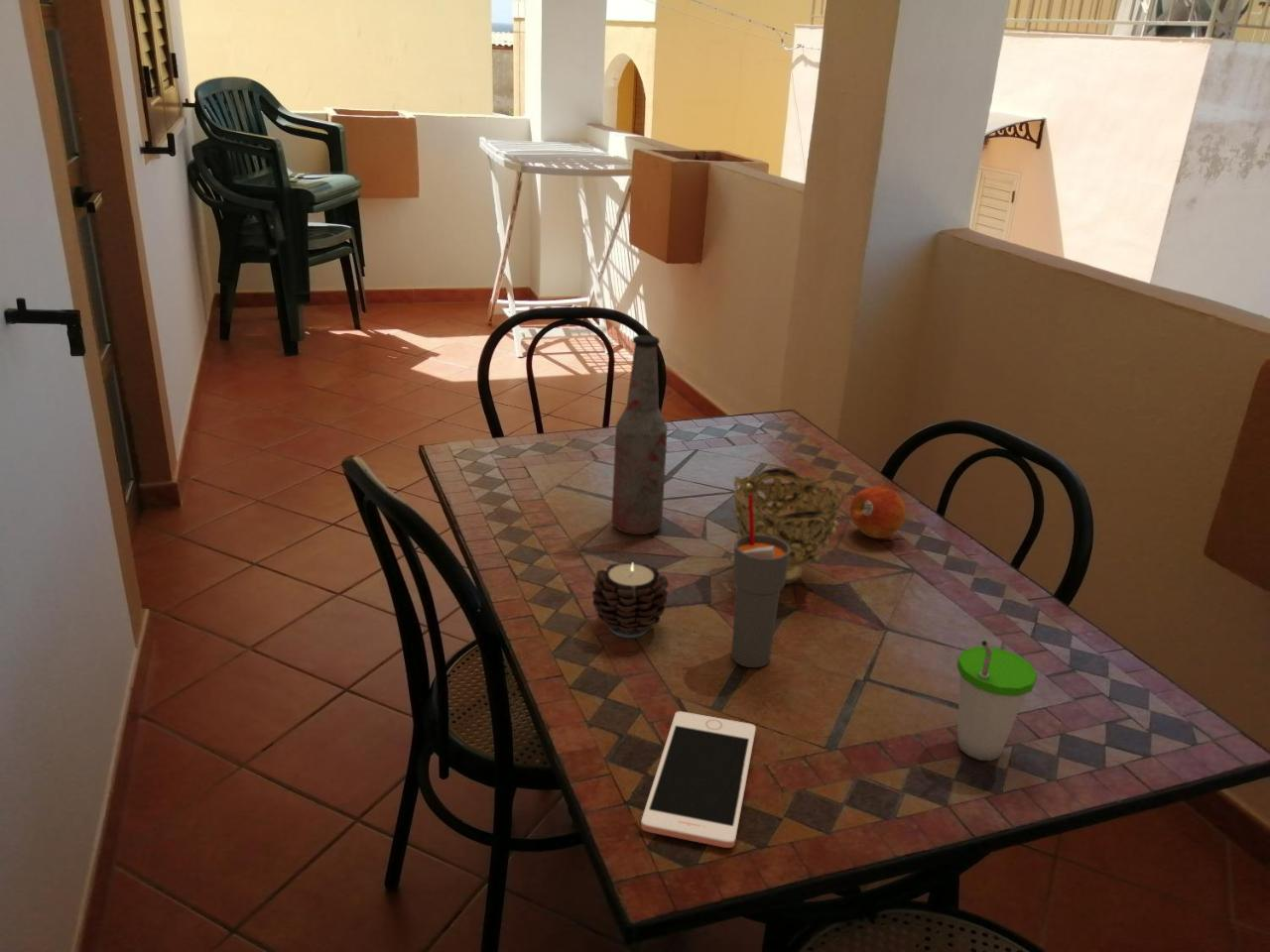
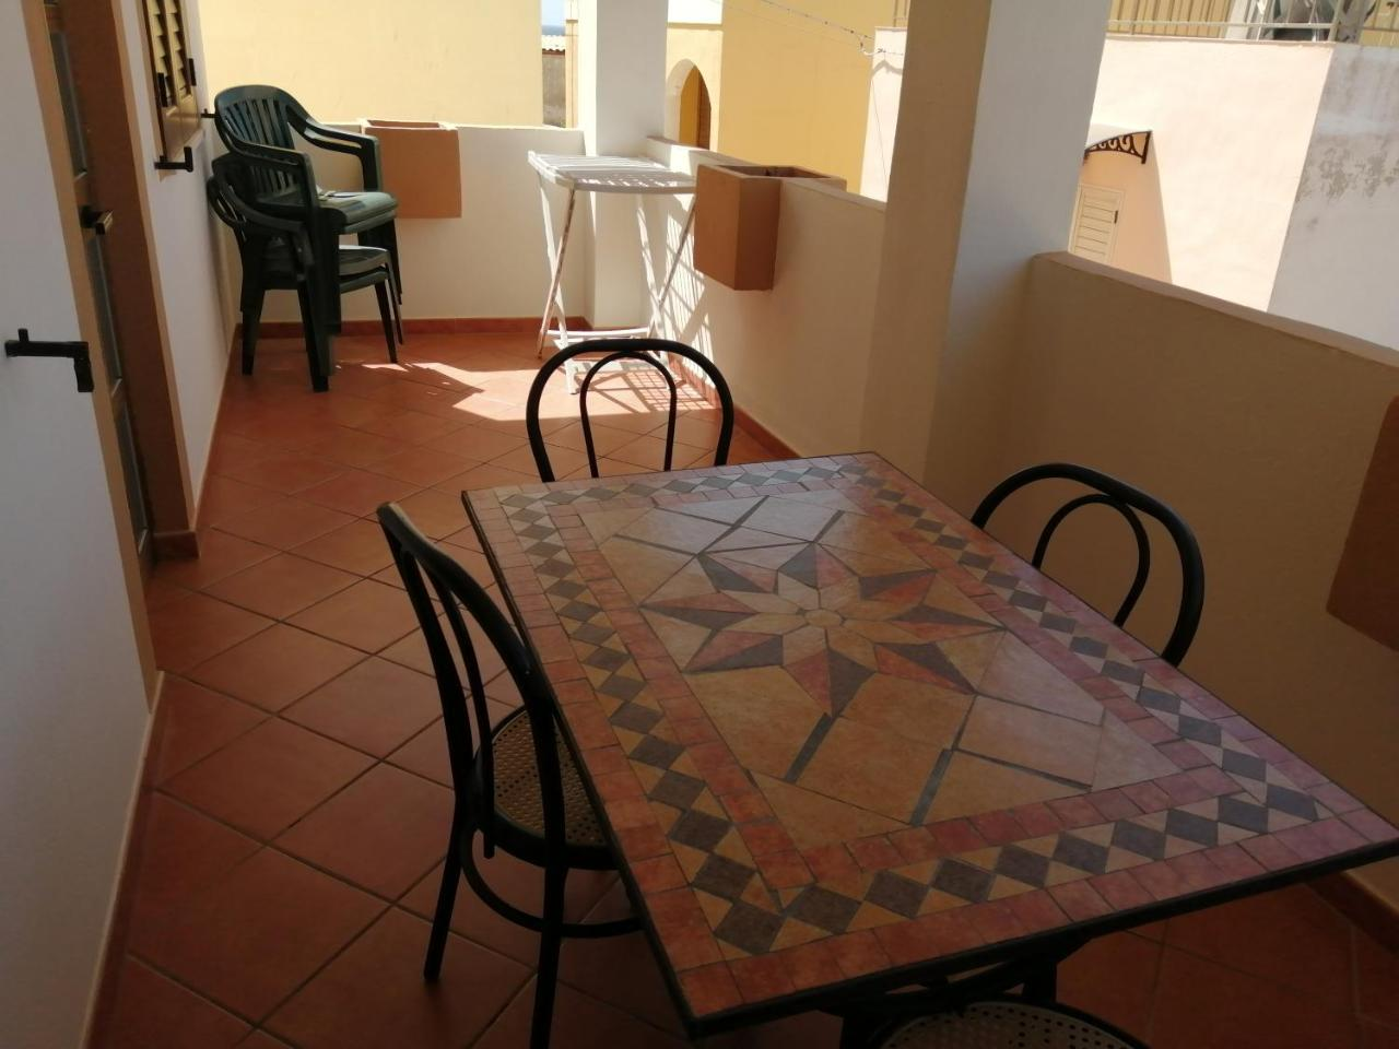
- bottle [610,334,669,535]
- candle [591,561,670,639]
- cup [730,495,791,668]
- fruit [849,485,907,539]
- cell phone [640,710,757,849]
- decorative bowl [731,467,845,585]
- cup [955,640,1039,762]
